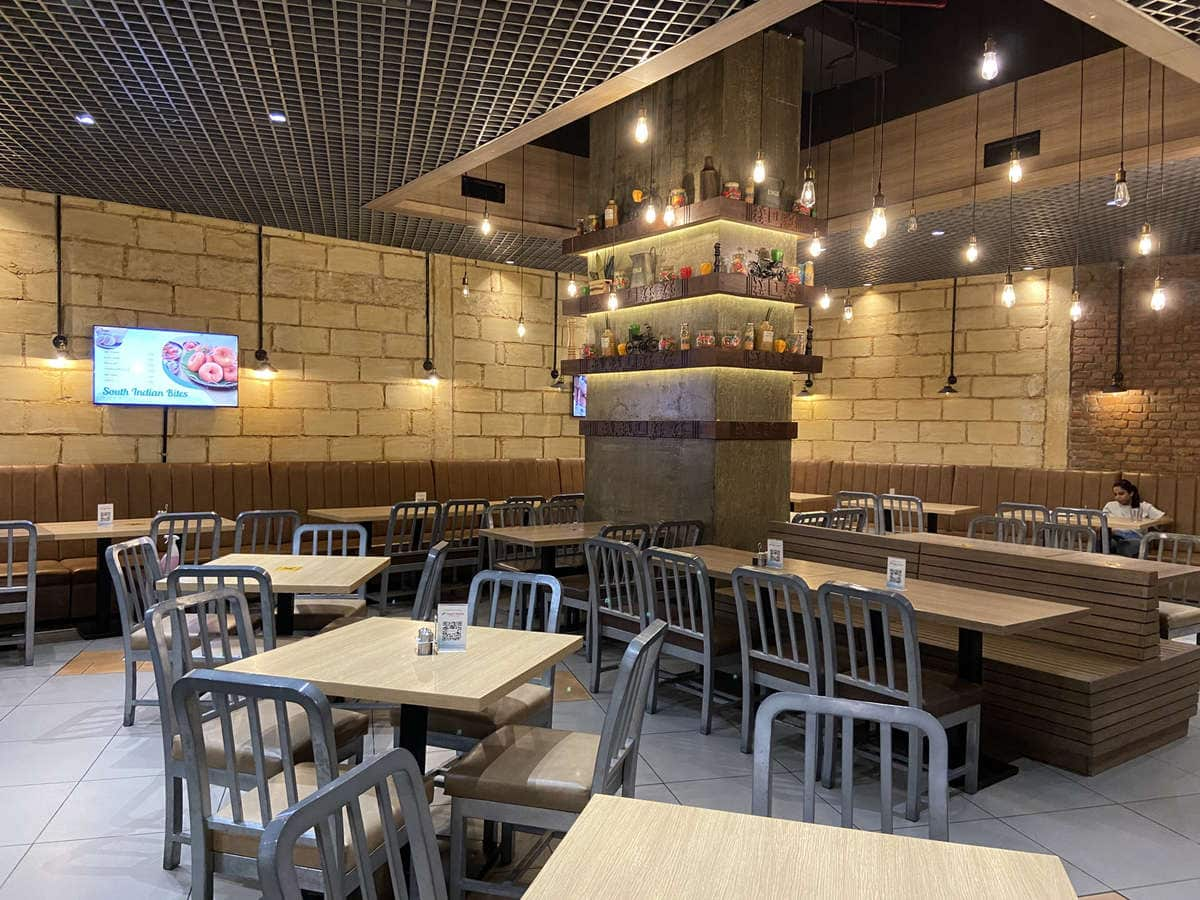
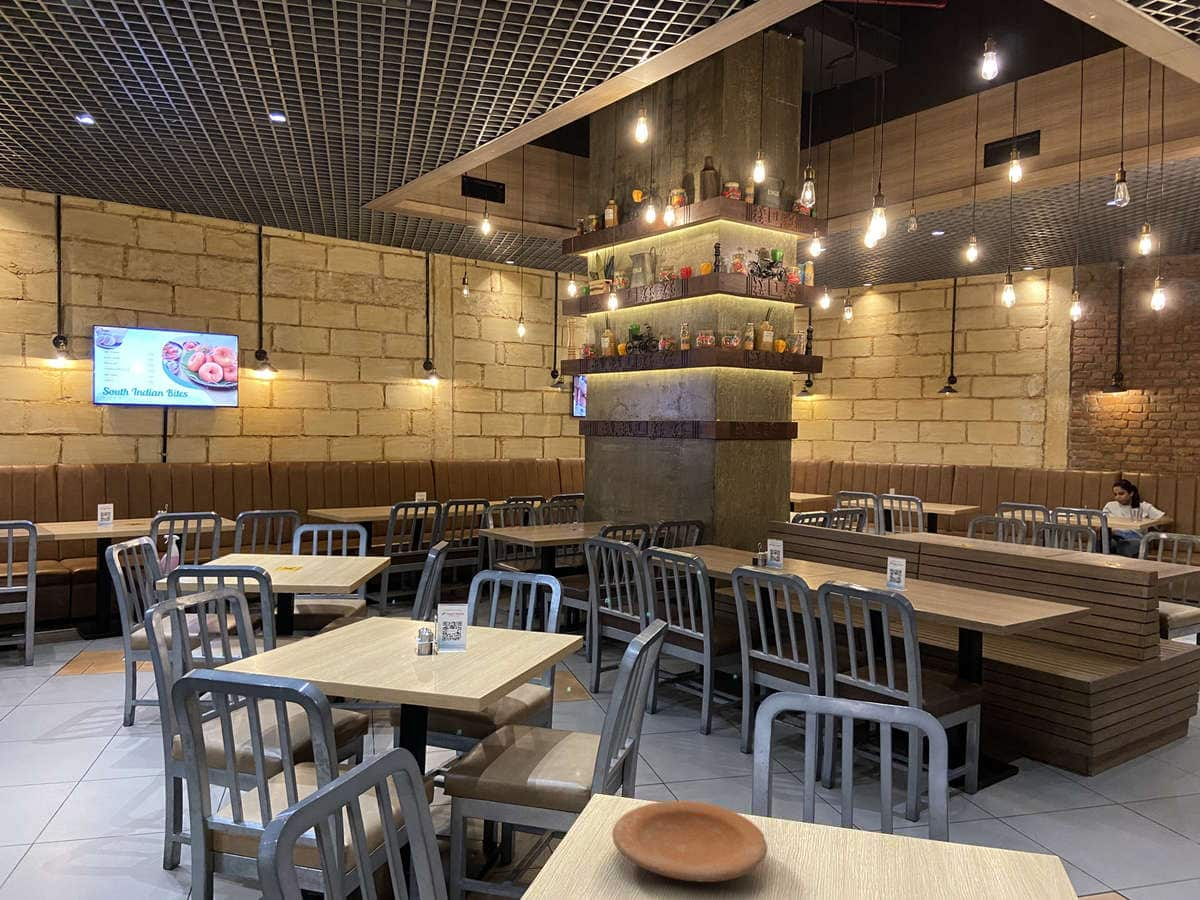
+ plate [611,800,769,883]
